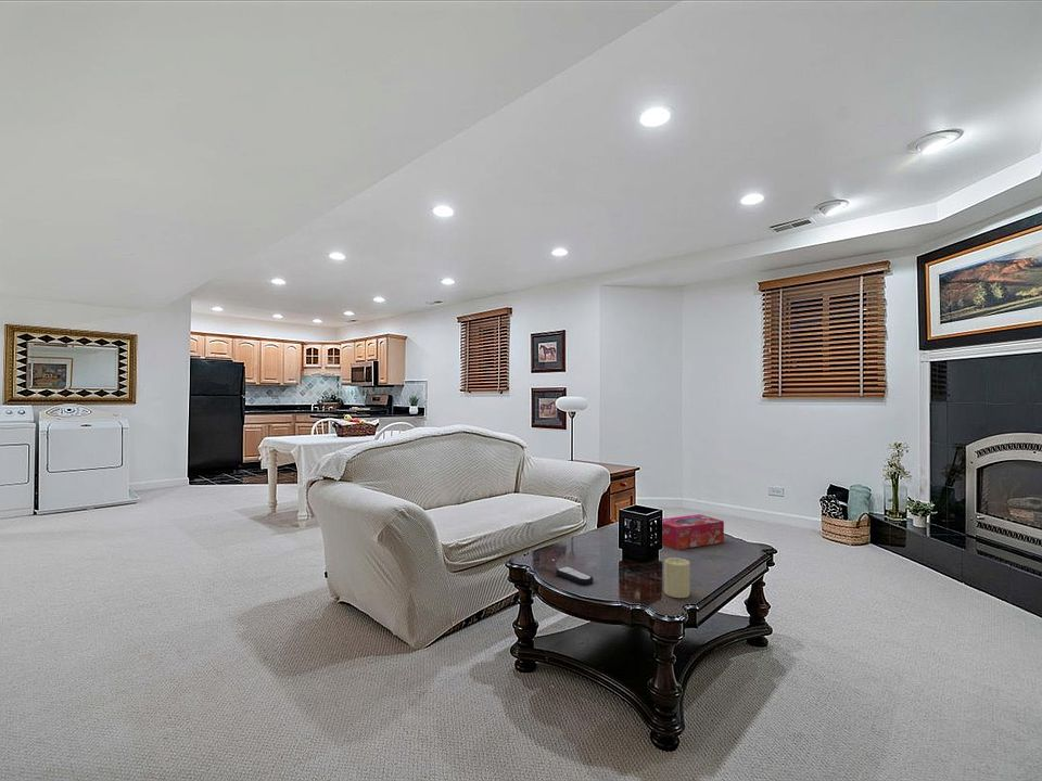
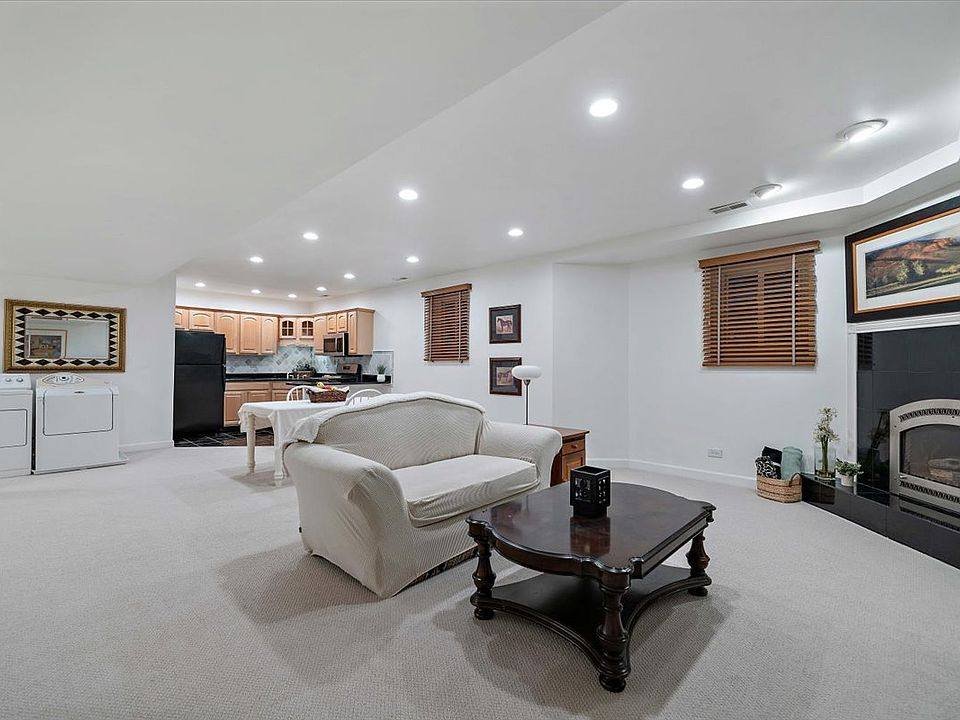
- candle [663,556,691,599]
- tissue box [661,513,725,551]
- remote control [555,565,595,586]
